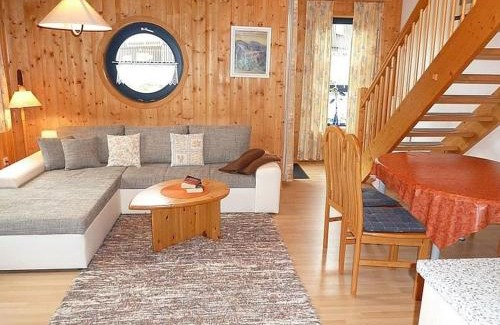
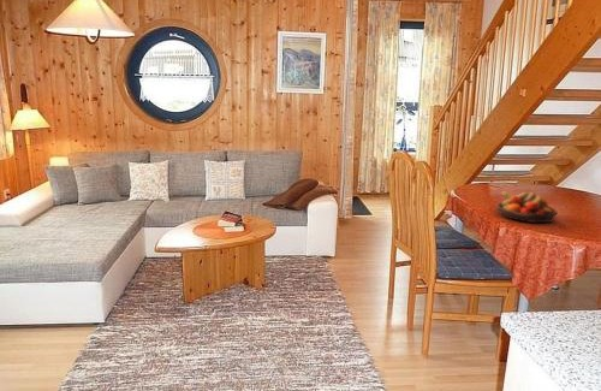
+ fruit bowl [495,190,559,224]
